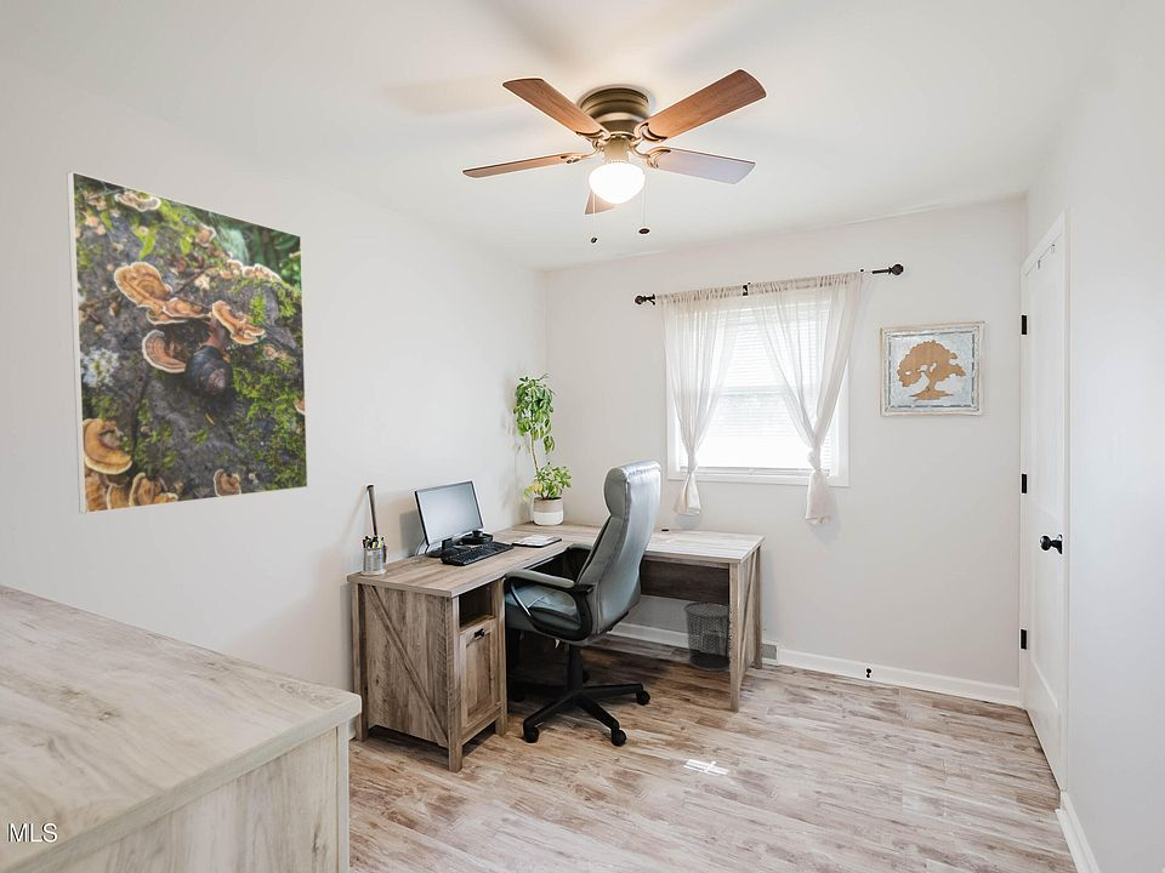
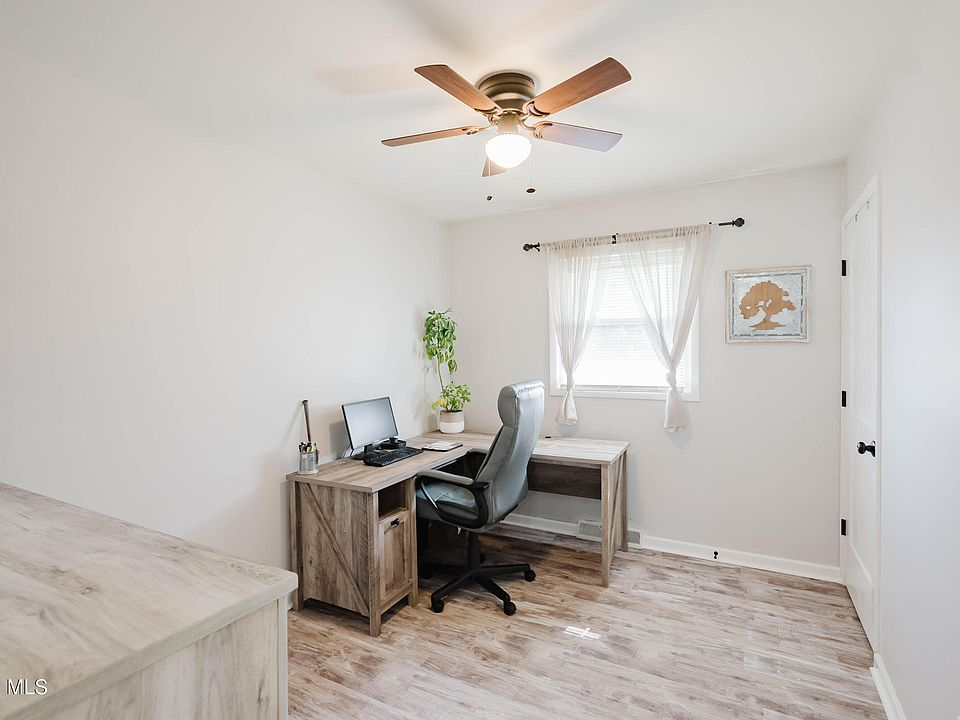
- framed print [66,170,309,515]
- waste bin [683,600,732,673]
